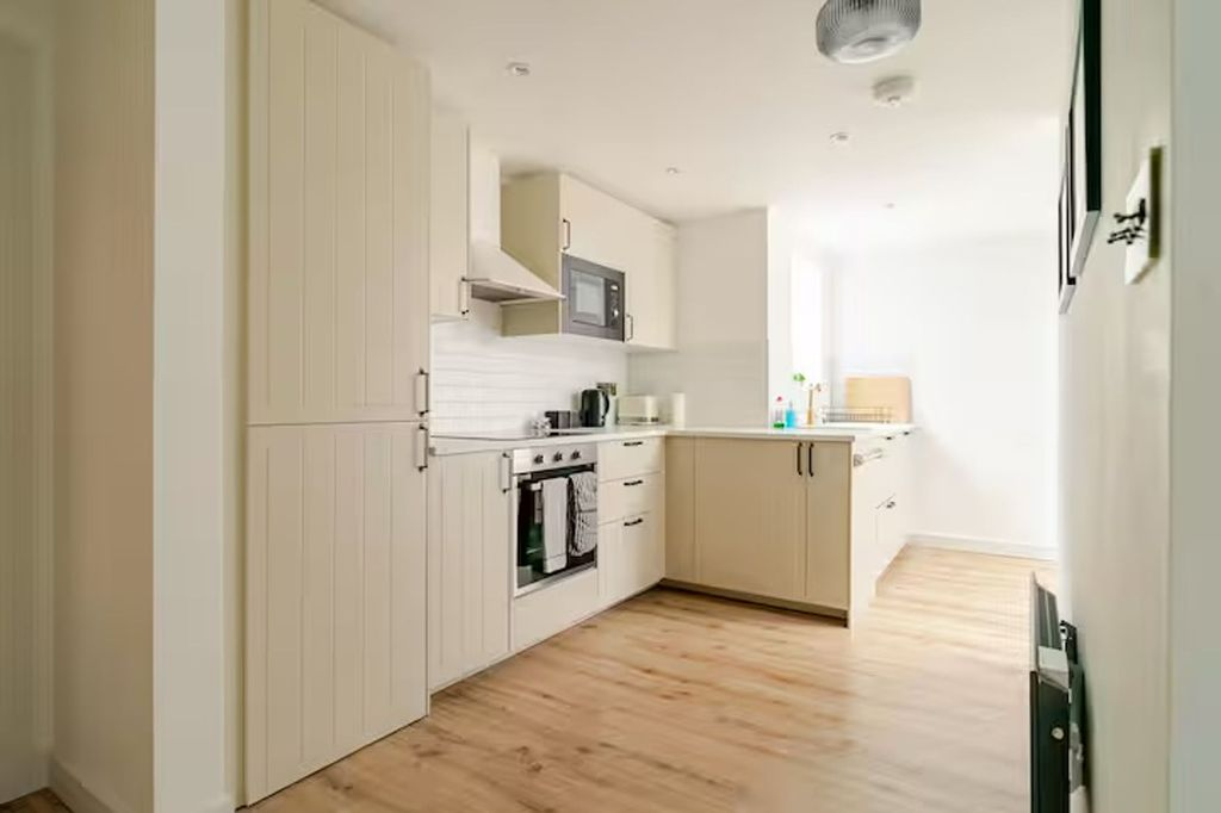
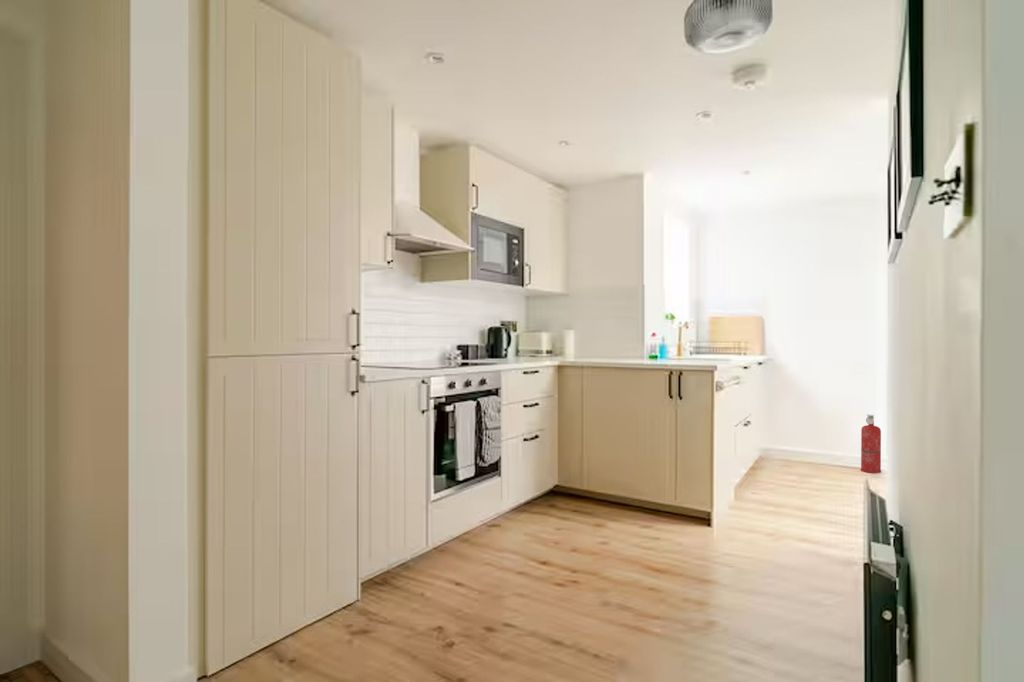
+ fire extinguisher [860,414,882,474]
